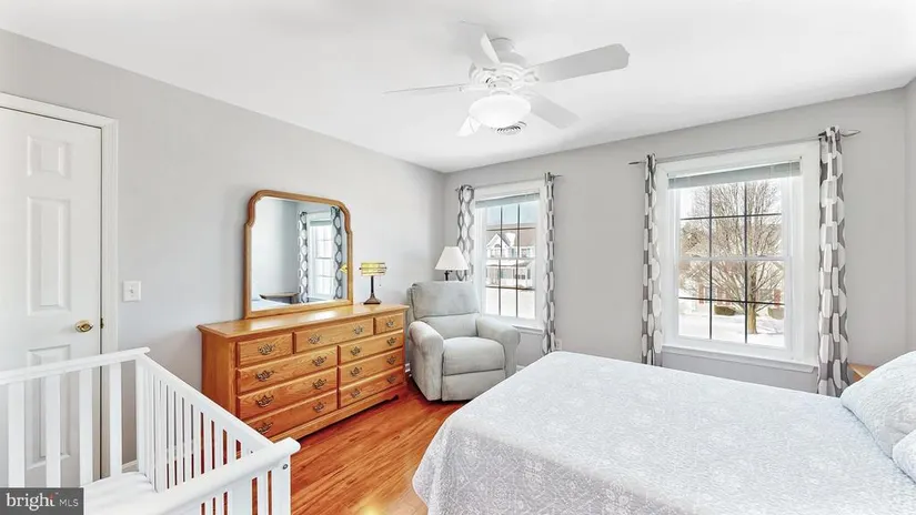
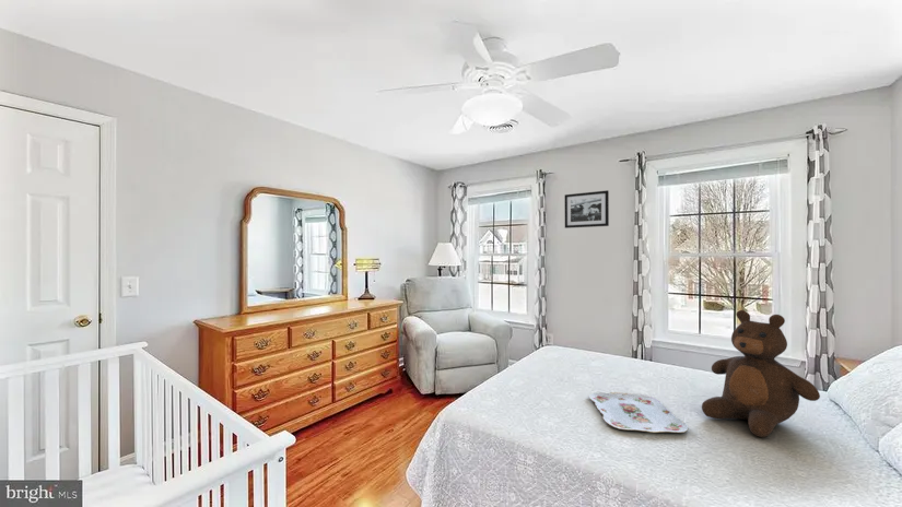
+ picture frame [564,189,610,229]
+ serving tray [588,391,689,434]
+ teddy bear [701,309,821,438]
